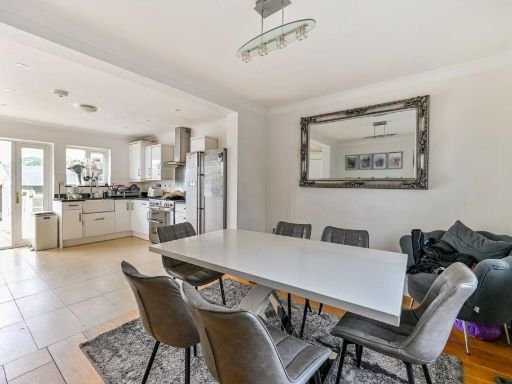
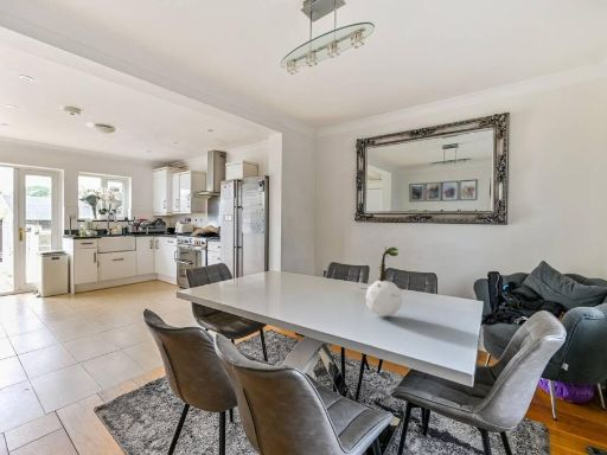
+ plant [359,245,404,318]
